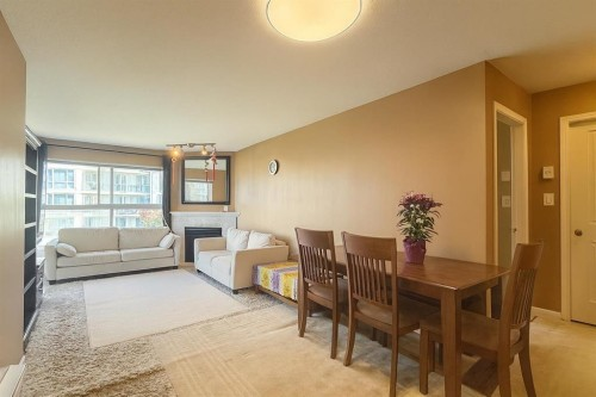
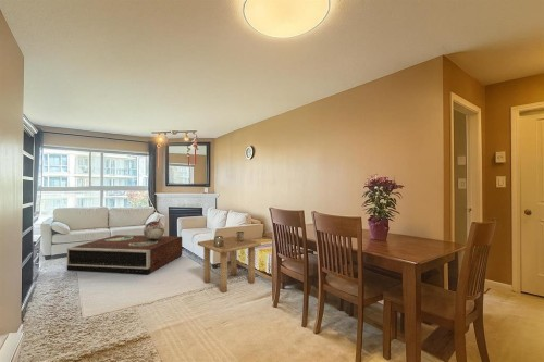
+ stereo [66,234,183,276]
+ reflective sphere [143,220,165,240]
+ side table [197,230,262,294]
